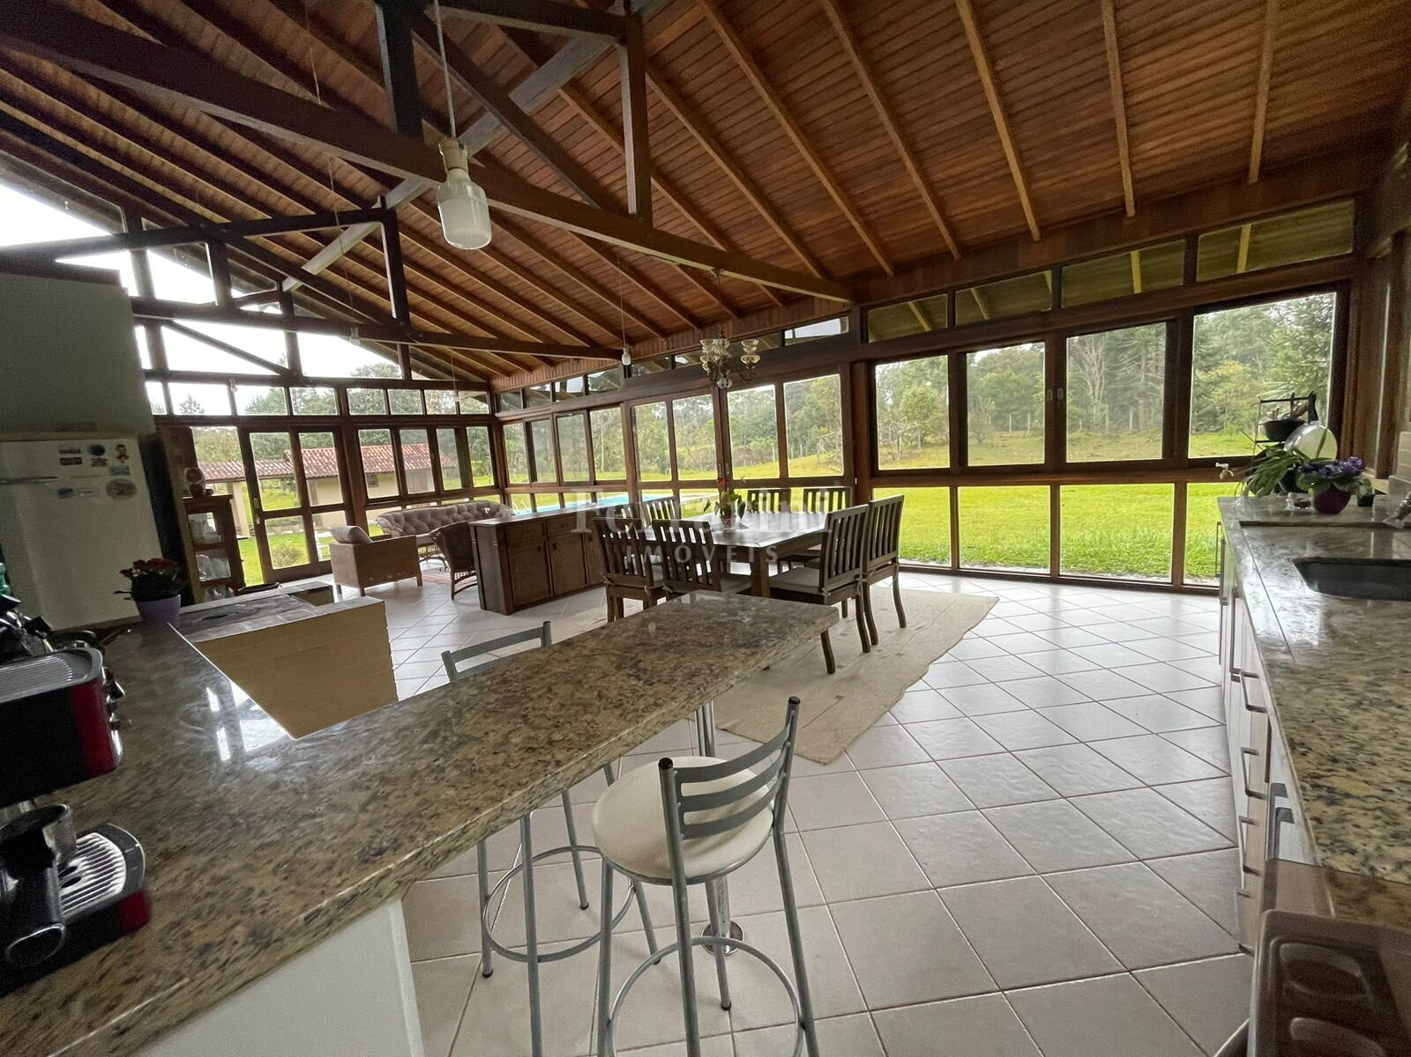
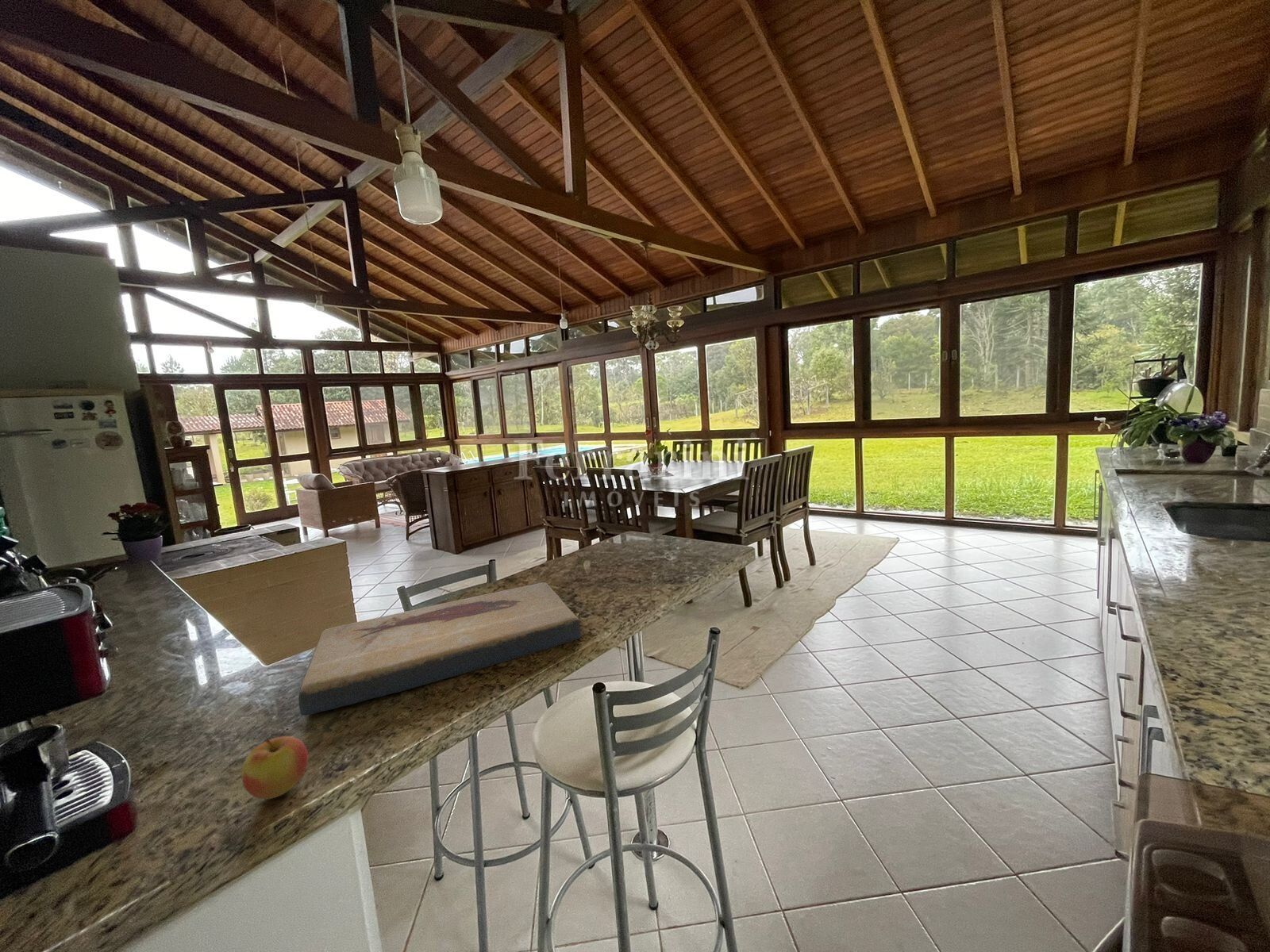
+ fish fossil [298,582,581,716]
+ apple [241,735,309,800]
